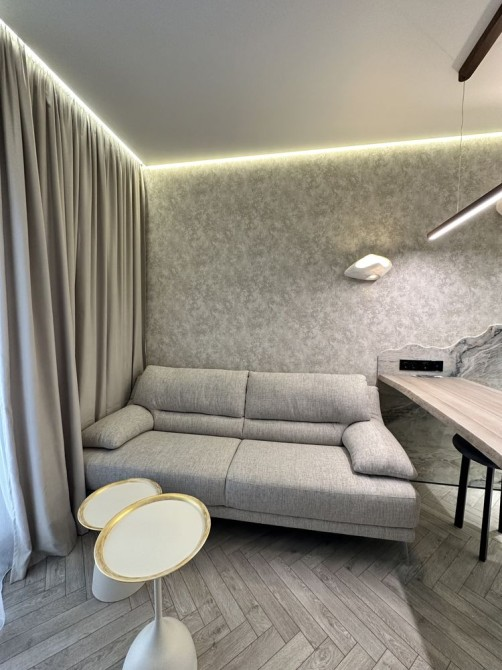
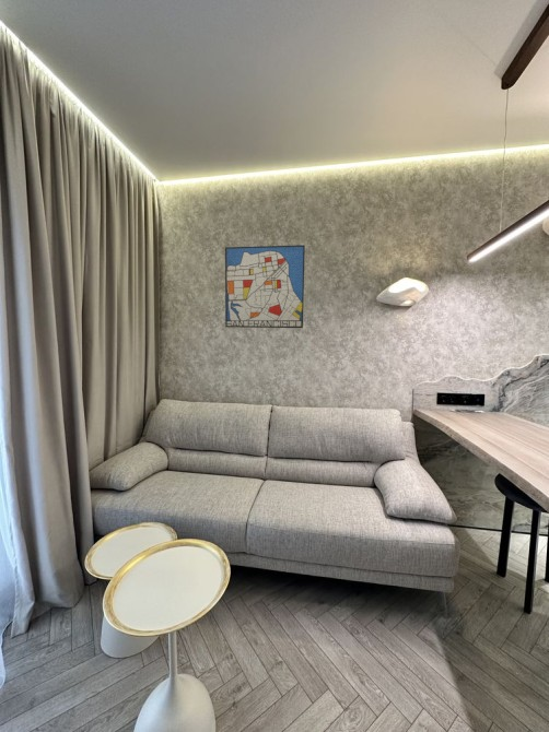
+ wall art [224,244,306,329]
